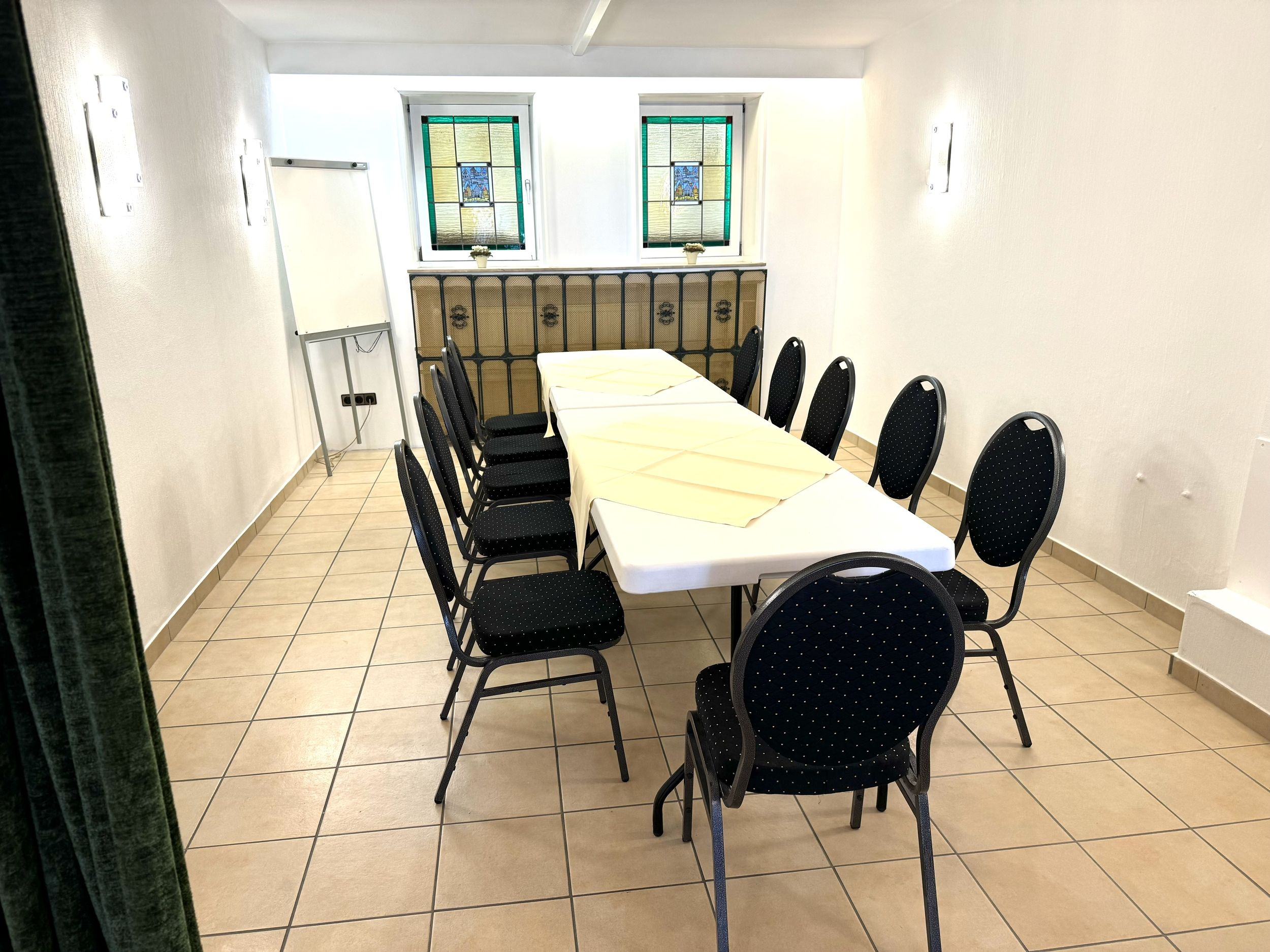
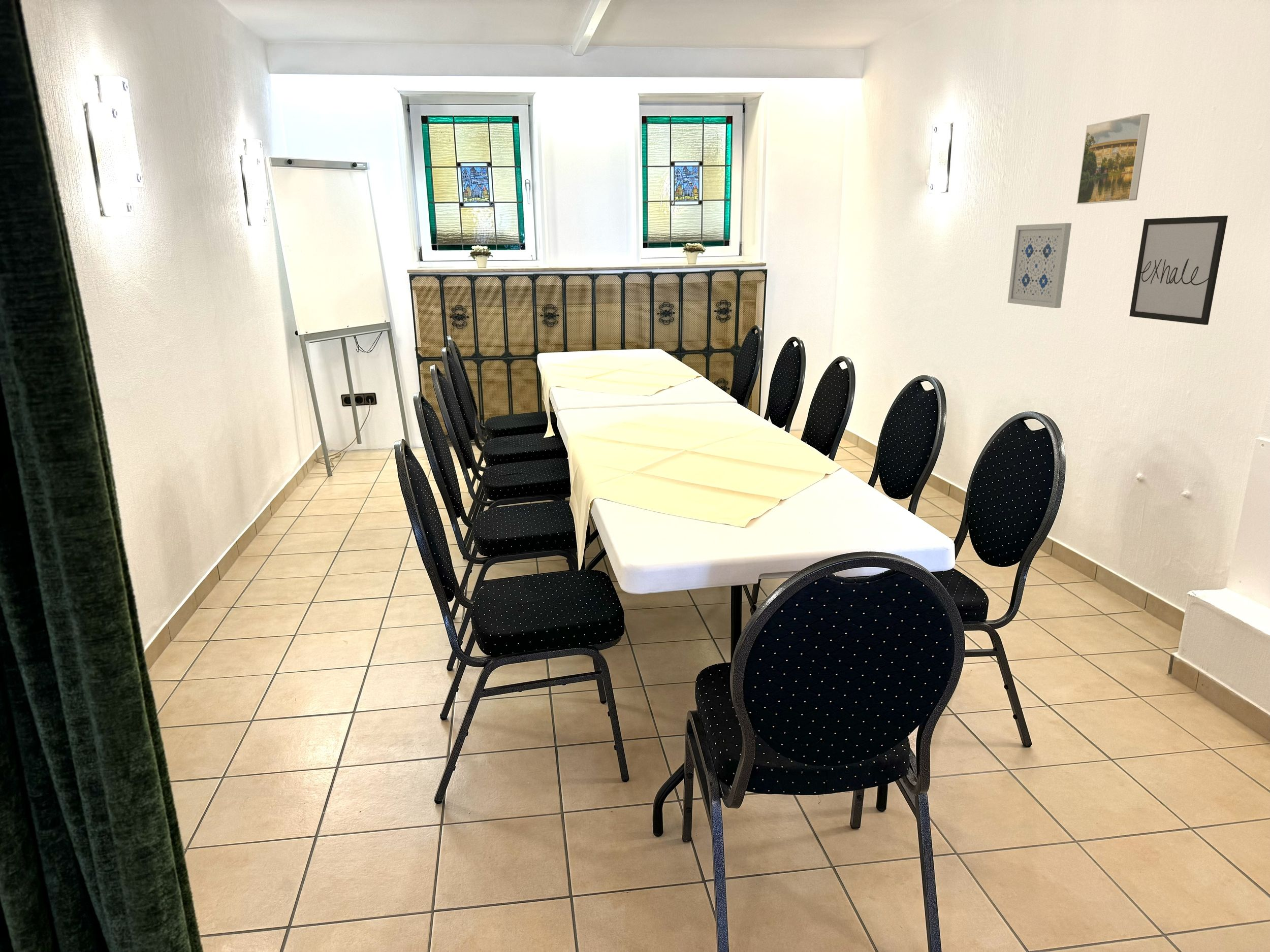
+ wall art [1007,222,1072,309]
+ wall art [1129,215,1228,325]
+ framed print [1076,113,1150,205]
